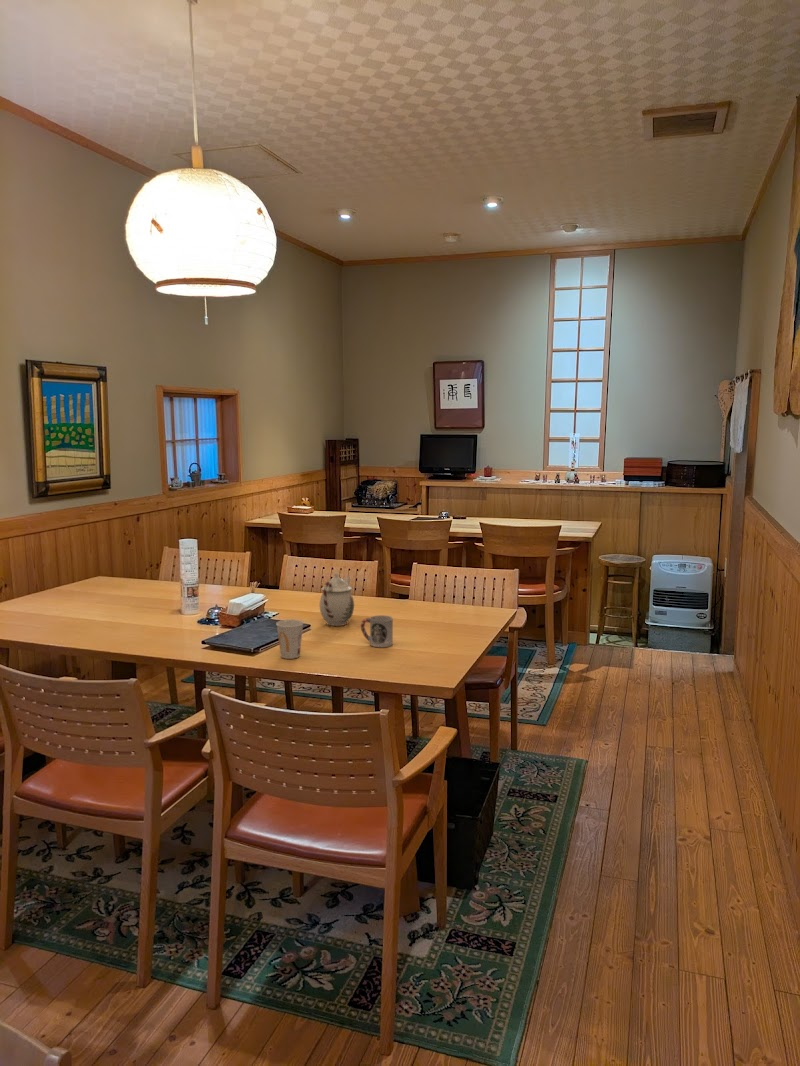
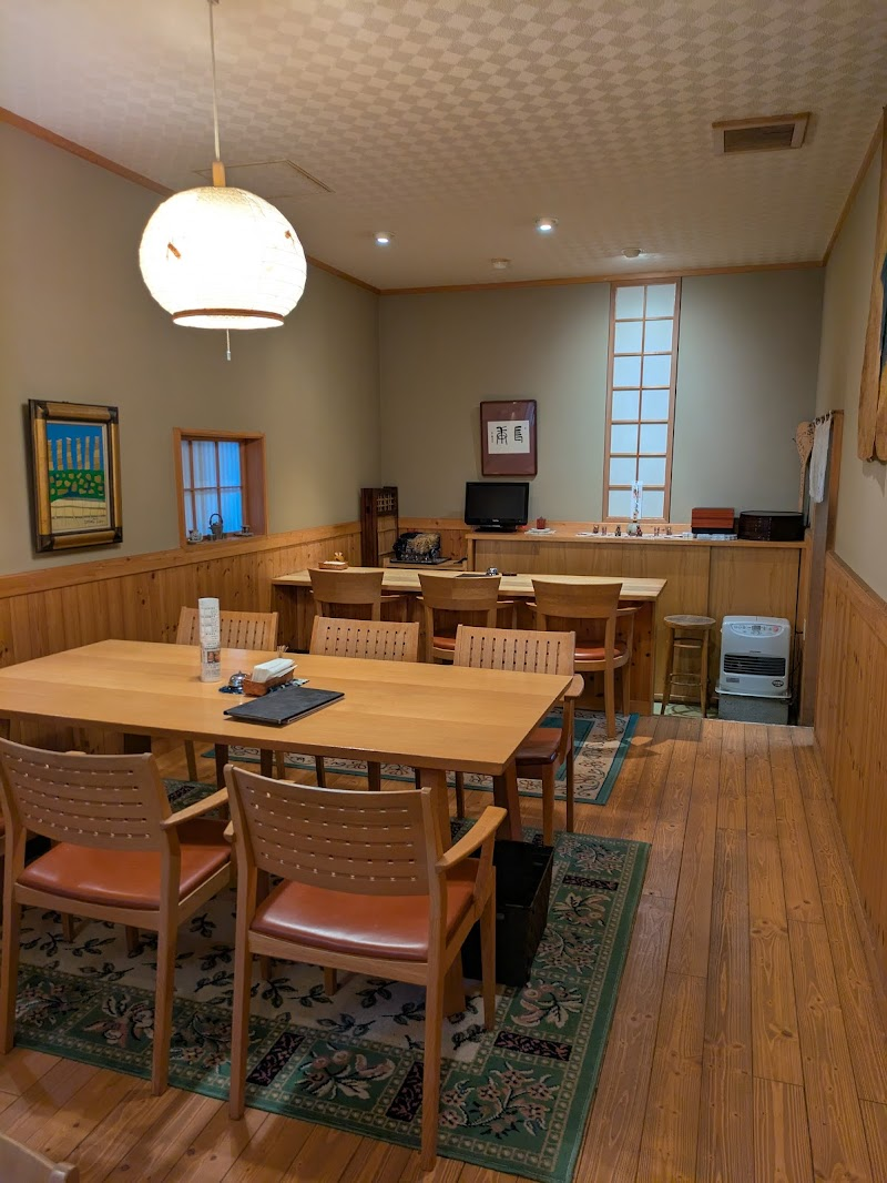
- cup [360,614,394,648]
- teapot [319,572,355,627]
- cup [275,618,305,660]
